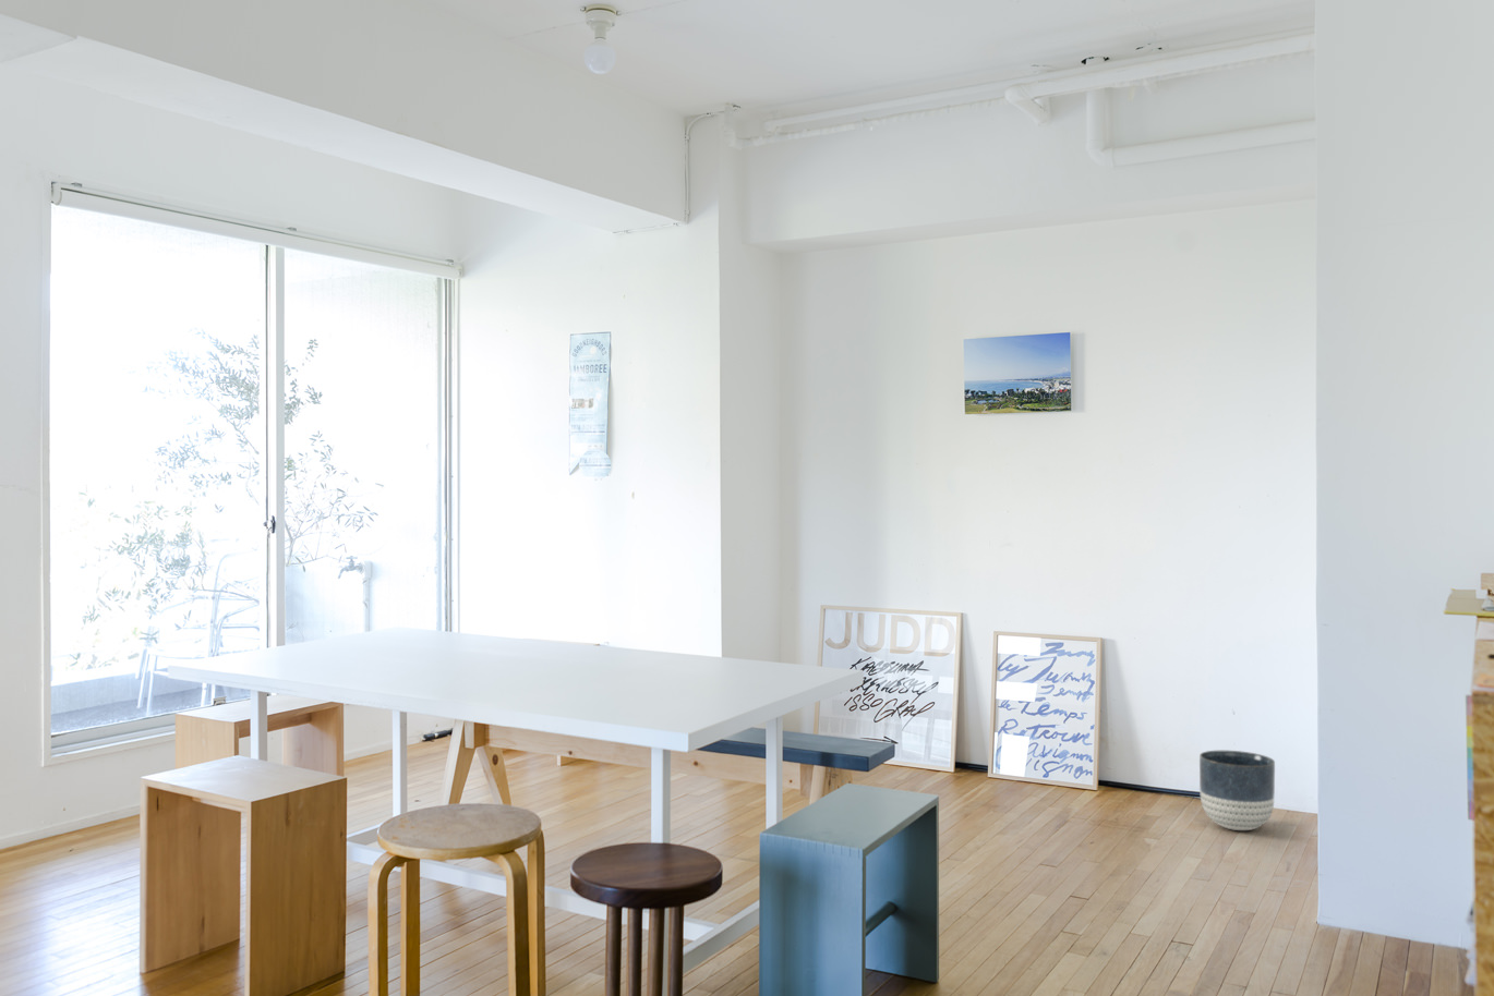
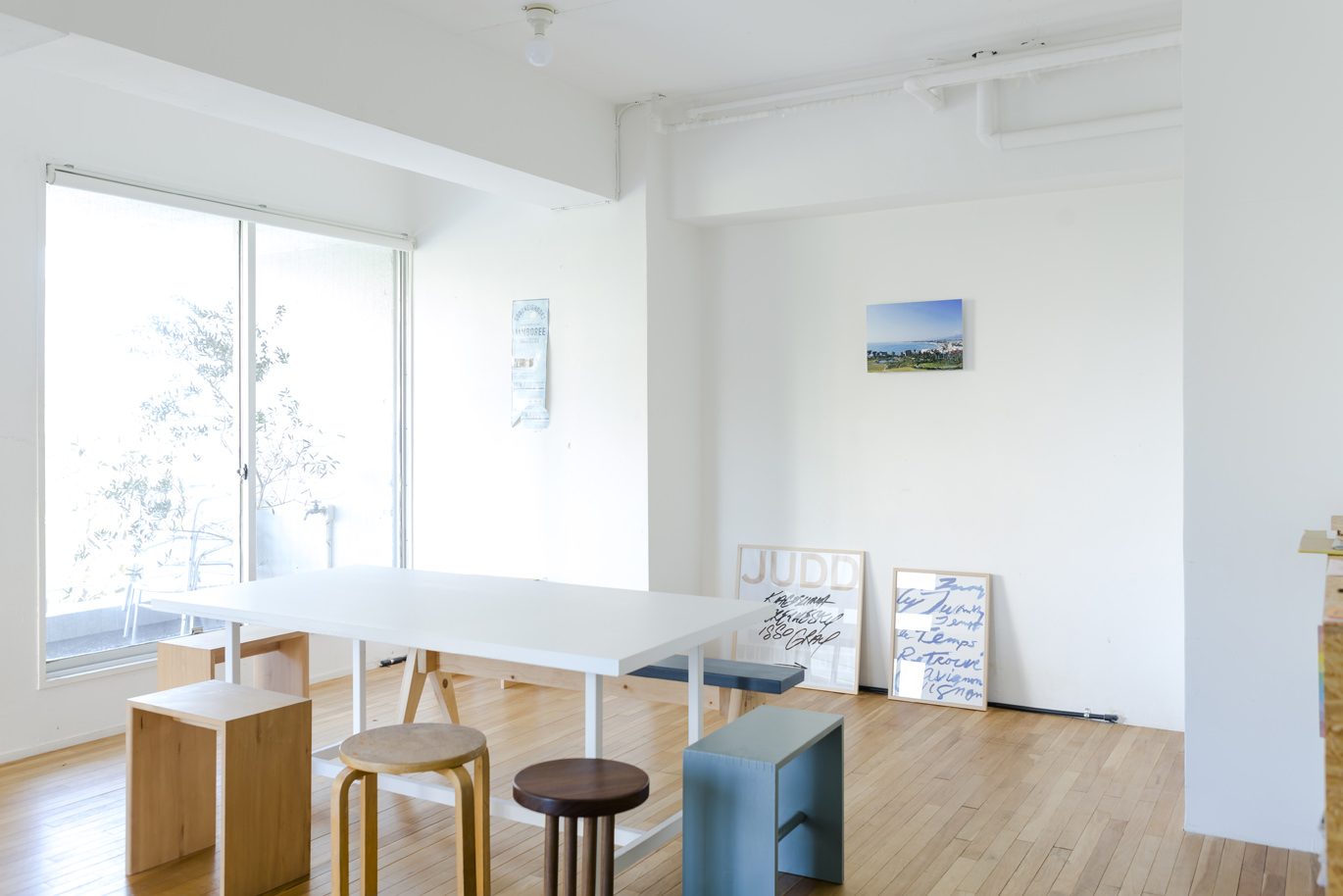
- planter [1198,749,1276,831]
